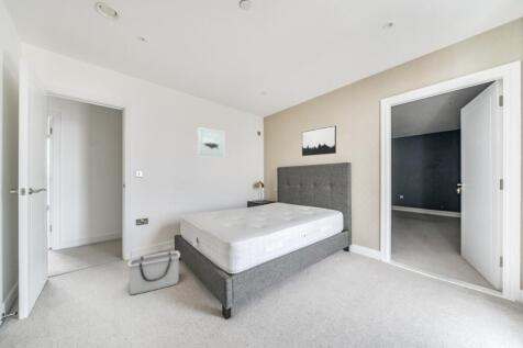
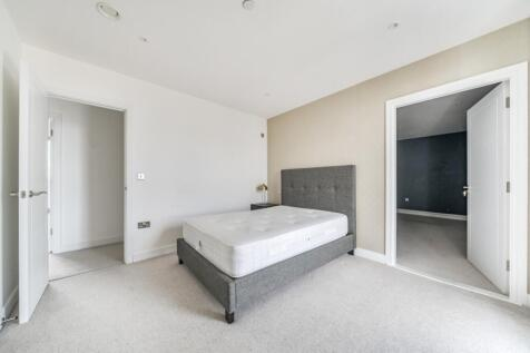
- wall art [197,126,225,160]
- storage bin [126,250,181,296]
- wall art [301,125,337,157]
